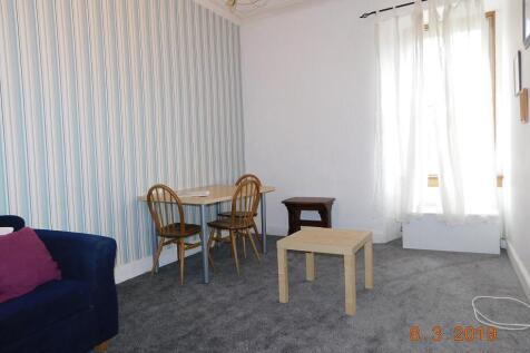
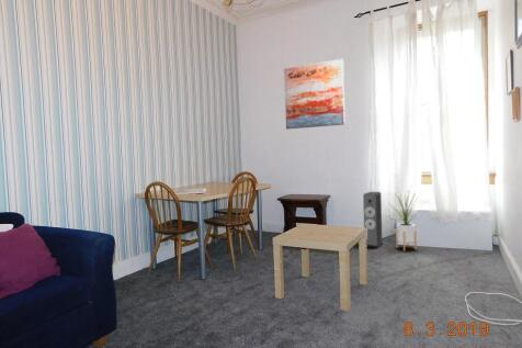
+ house plant [387,186,424,252]
+ speaker [362,191,384,249]
+ wall art [283,58,347,131]
